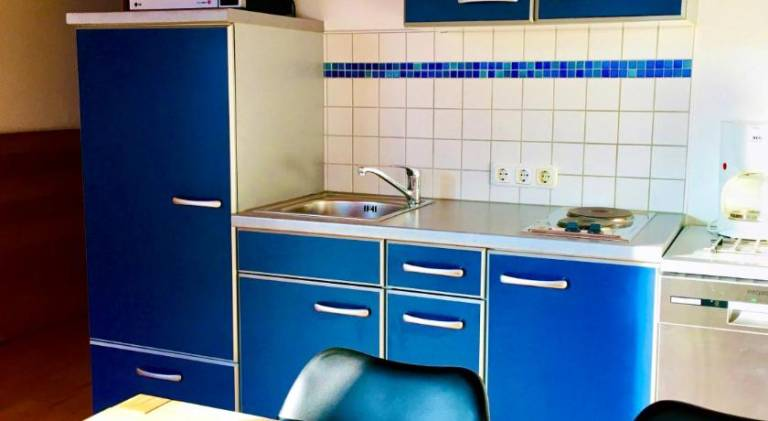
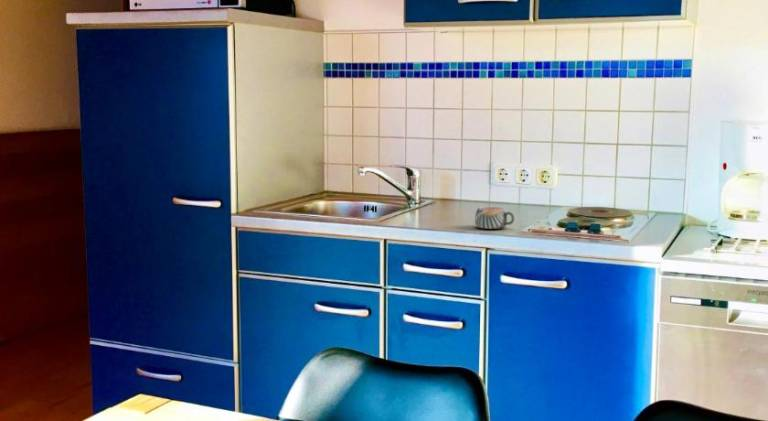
+ mug [474,206,515,230]
